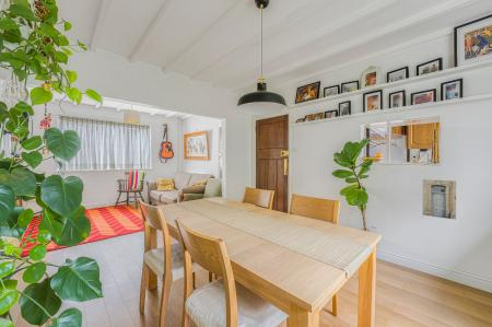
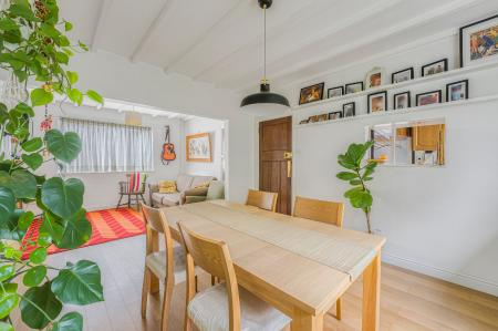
- wall art [422,178,457,221]
